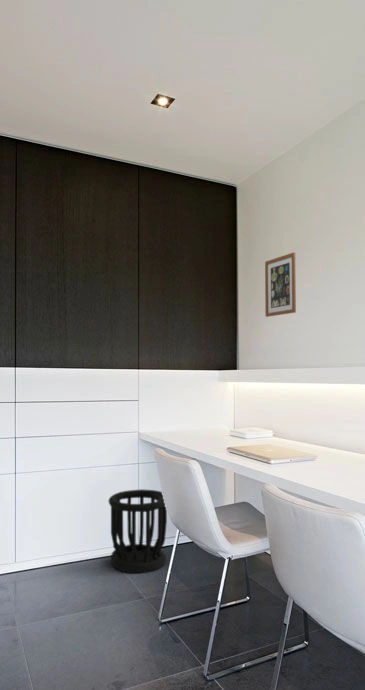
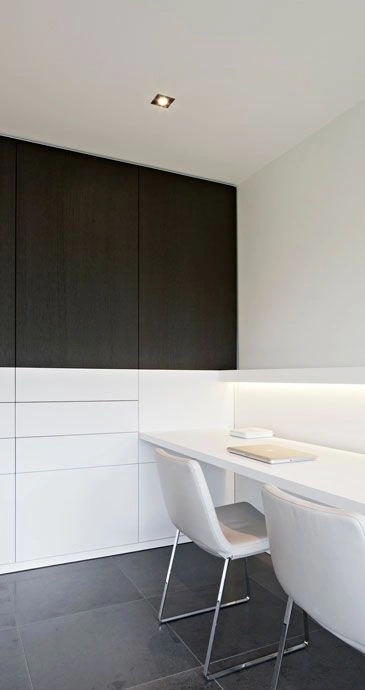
- wastebasket [108,488,168,574]
- wall art [264,251,297,318]
